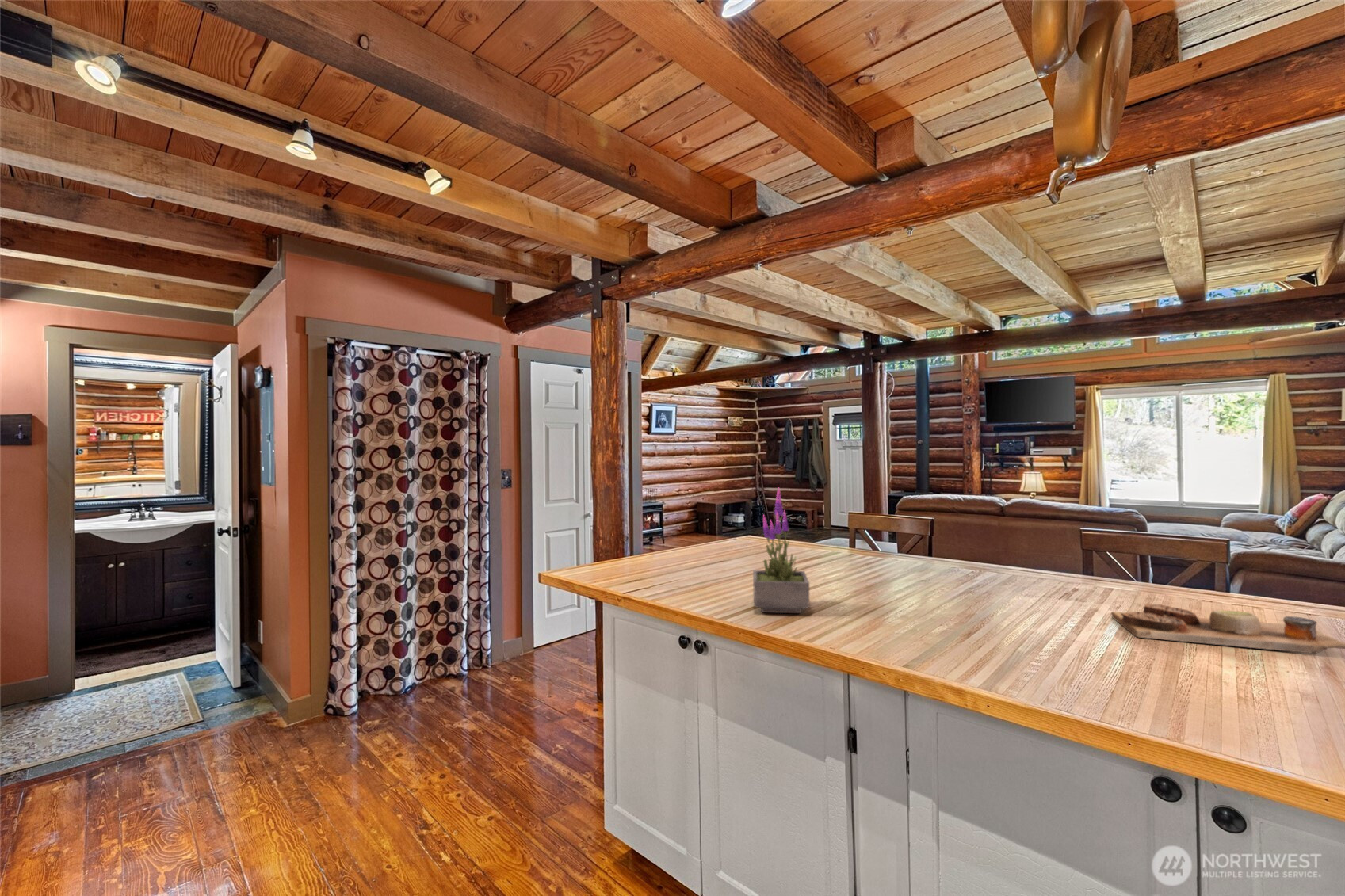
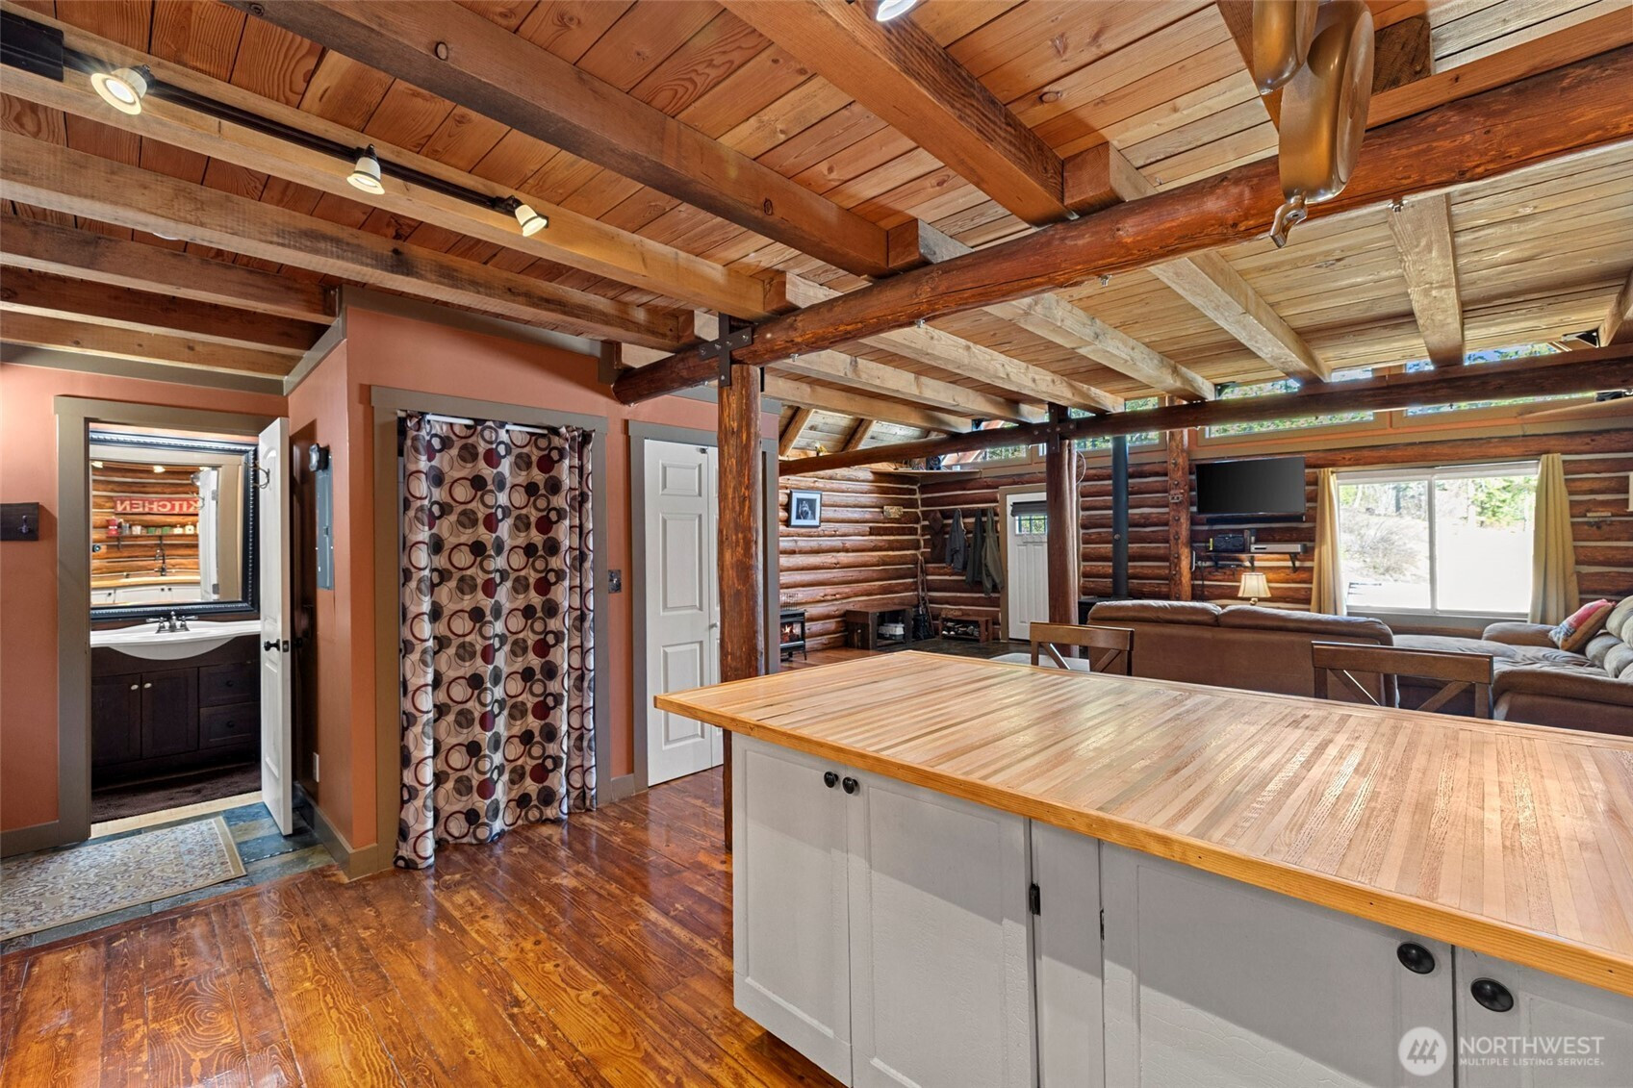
- potted plant [752,488,810,614]
- cutting board [1110,603,1345,654]
